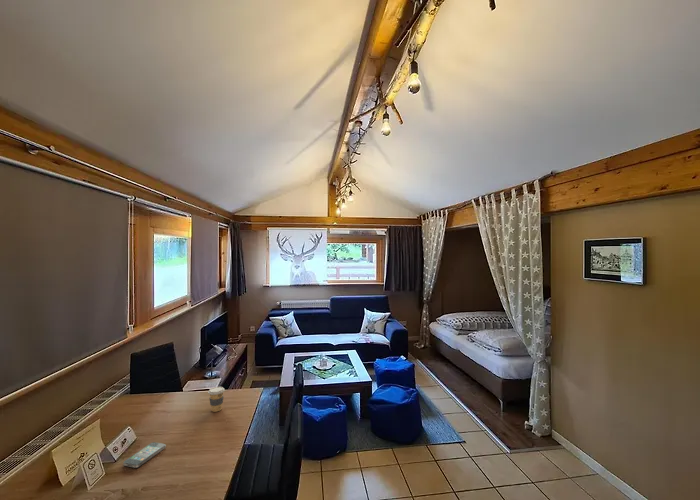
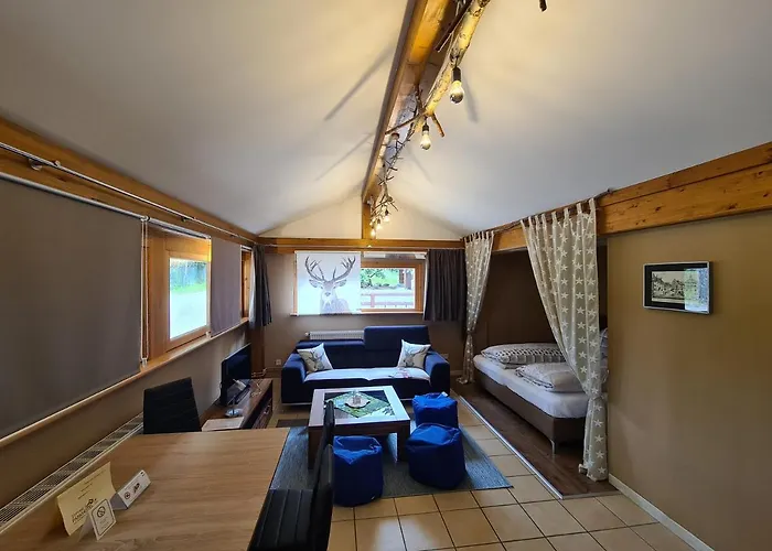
- coffee cup [207,386,225,413]
- smartphone [122,441,167,469]
